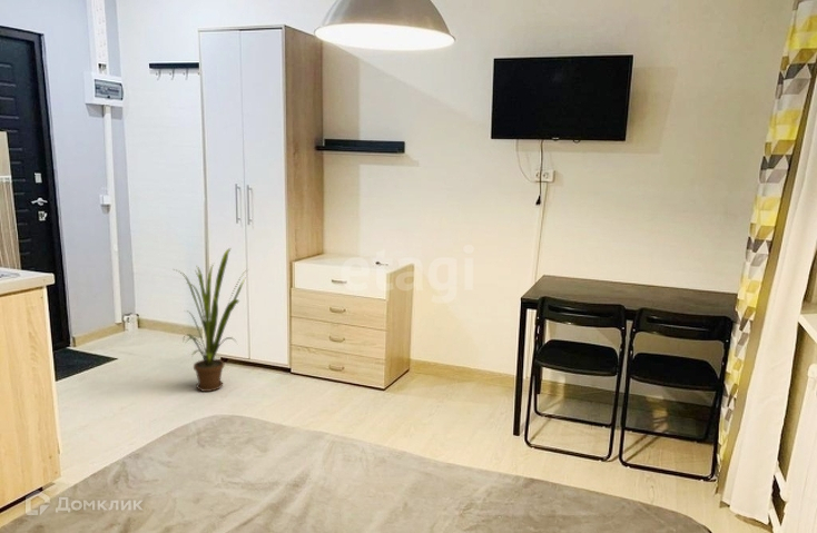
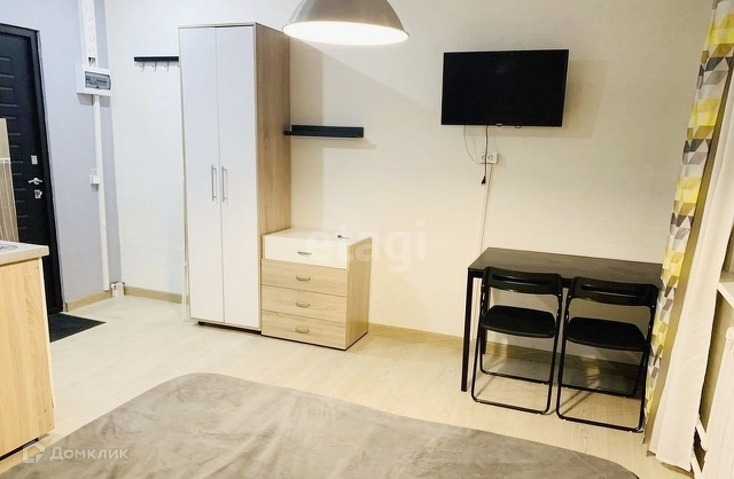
- house plant [174,247,249,393]
